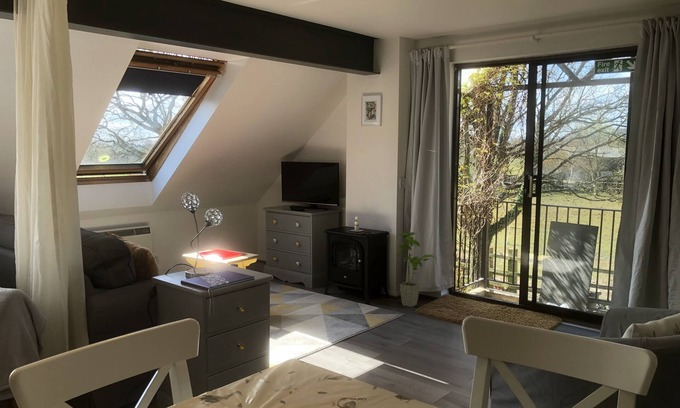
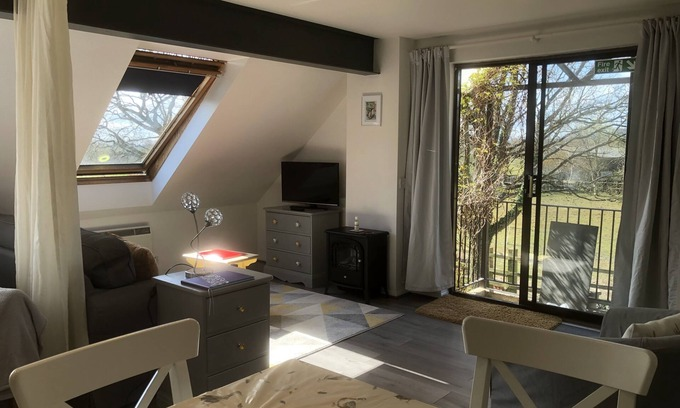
- house plant [396,231,438,308]
